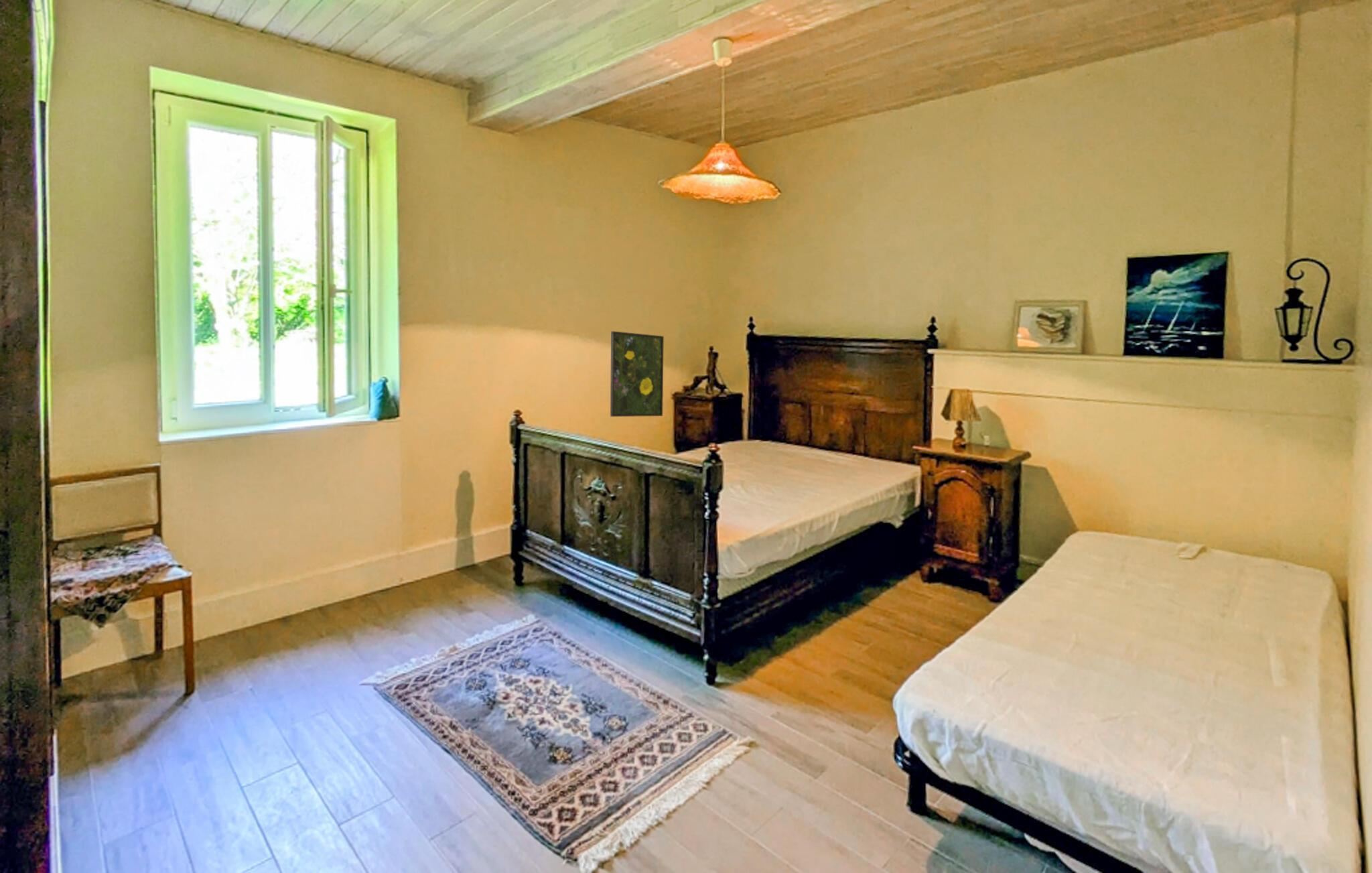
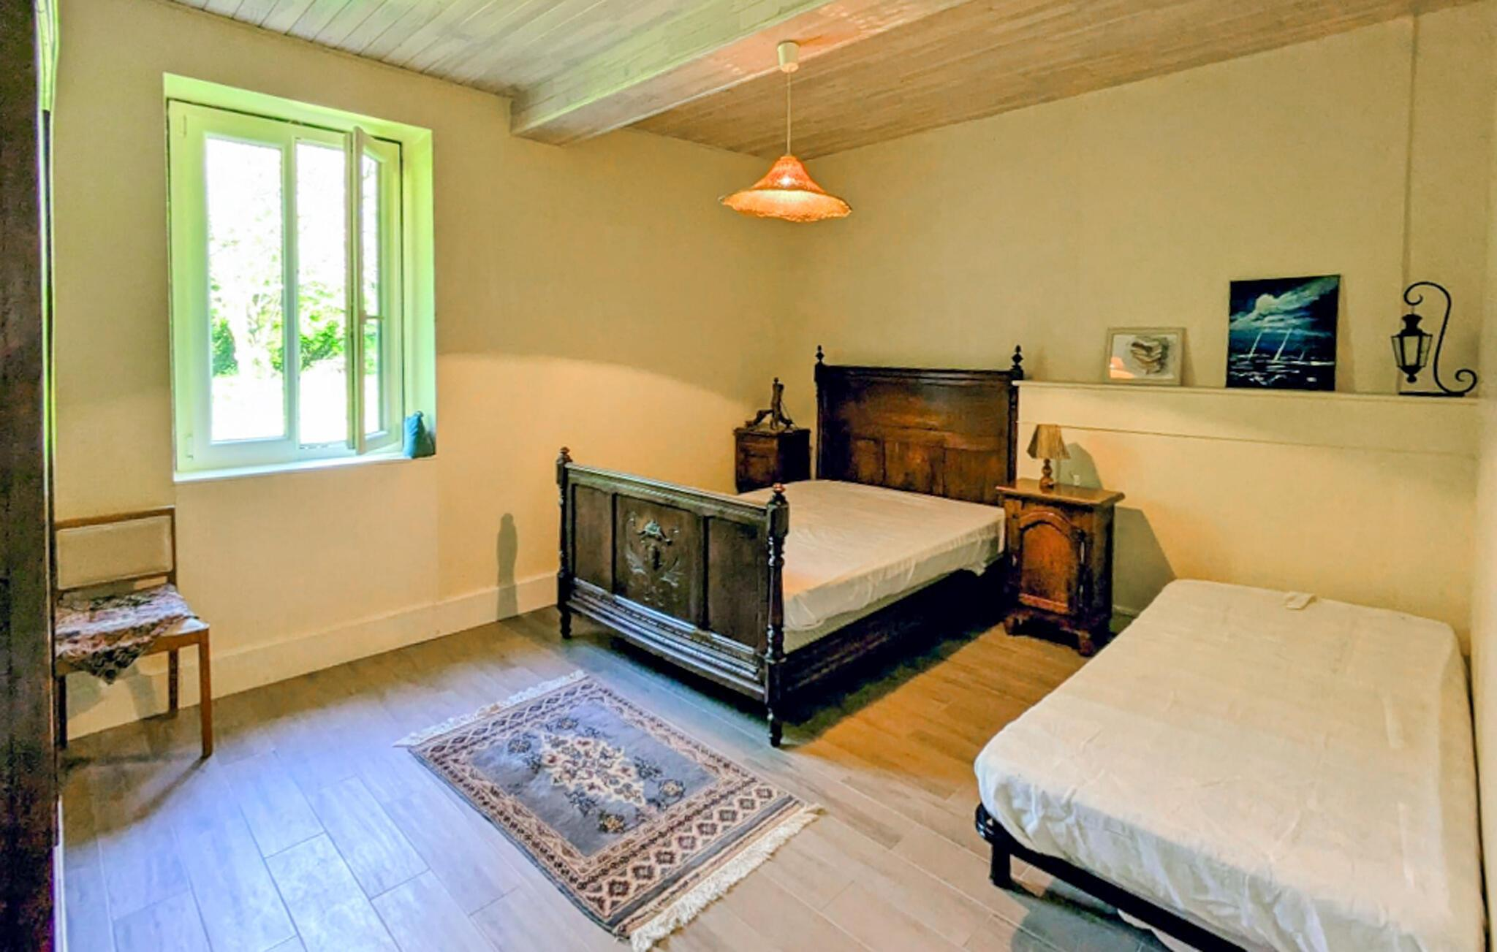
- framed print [610,330,665,417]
